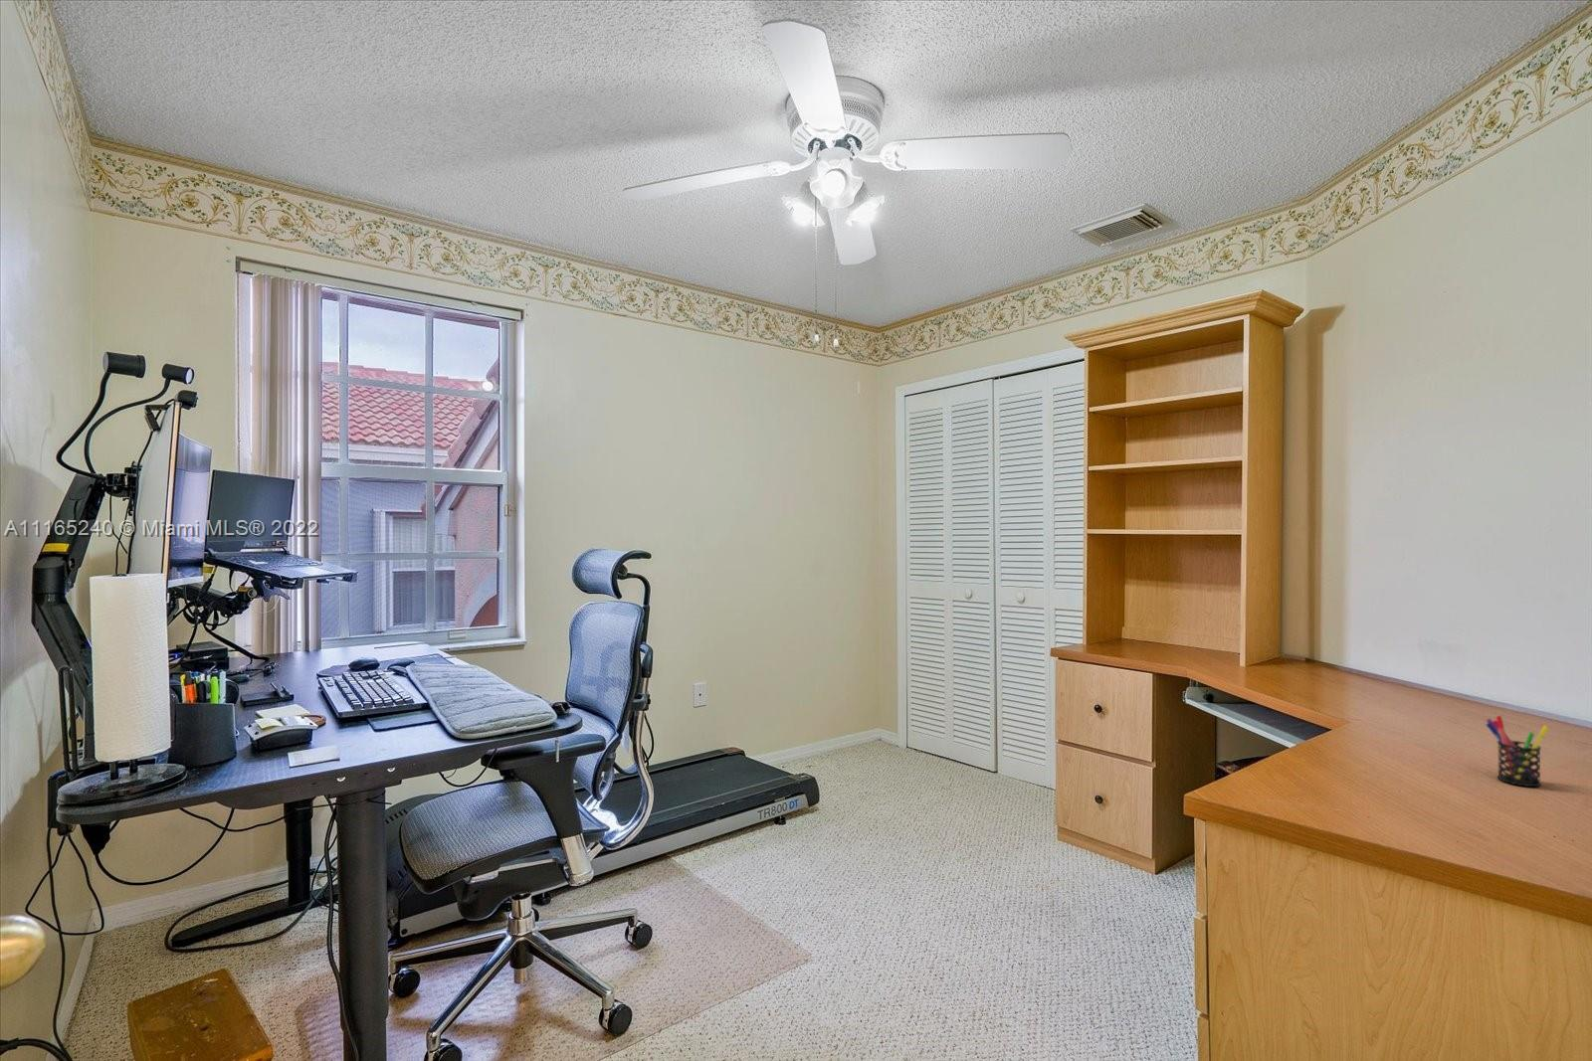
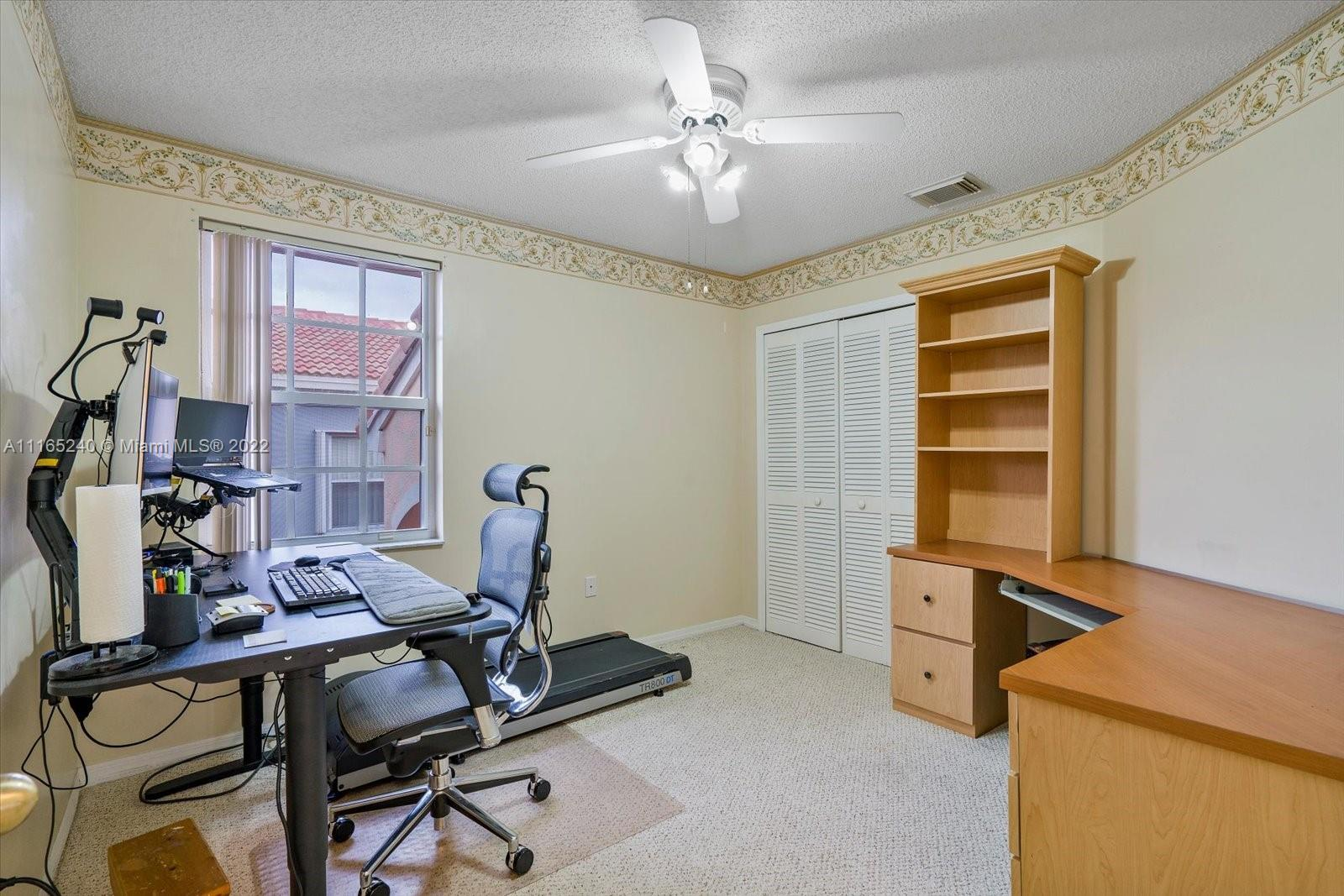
- pen holder [1484,715,1551,787]
